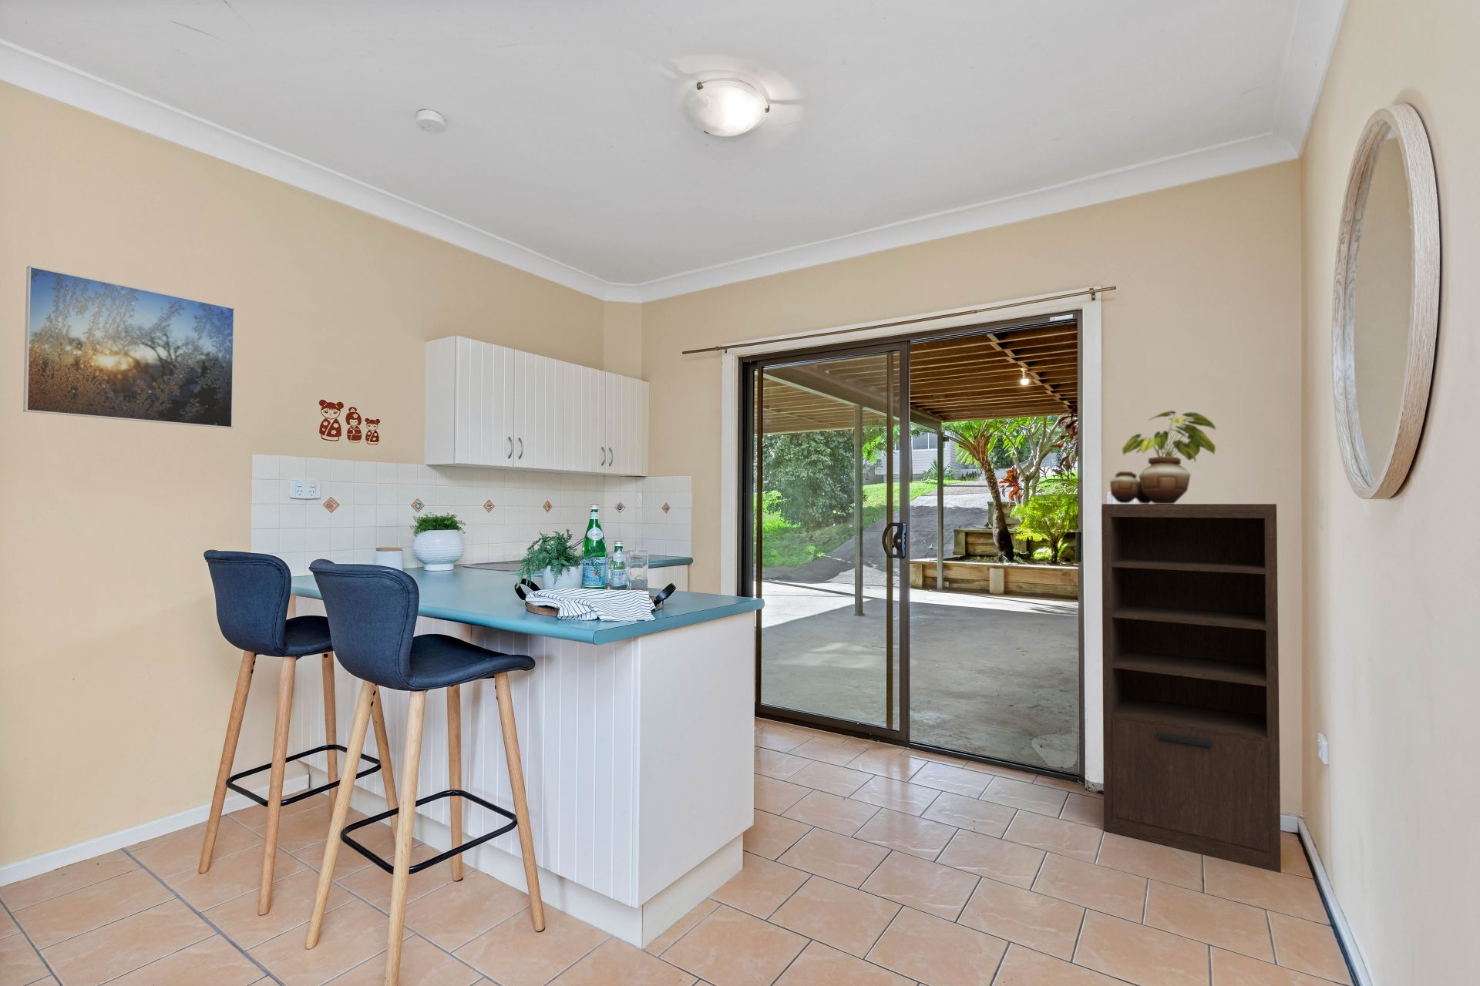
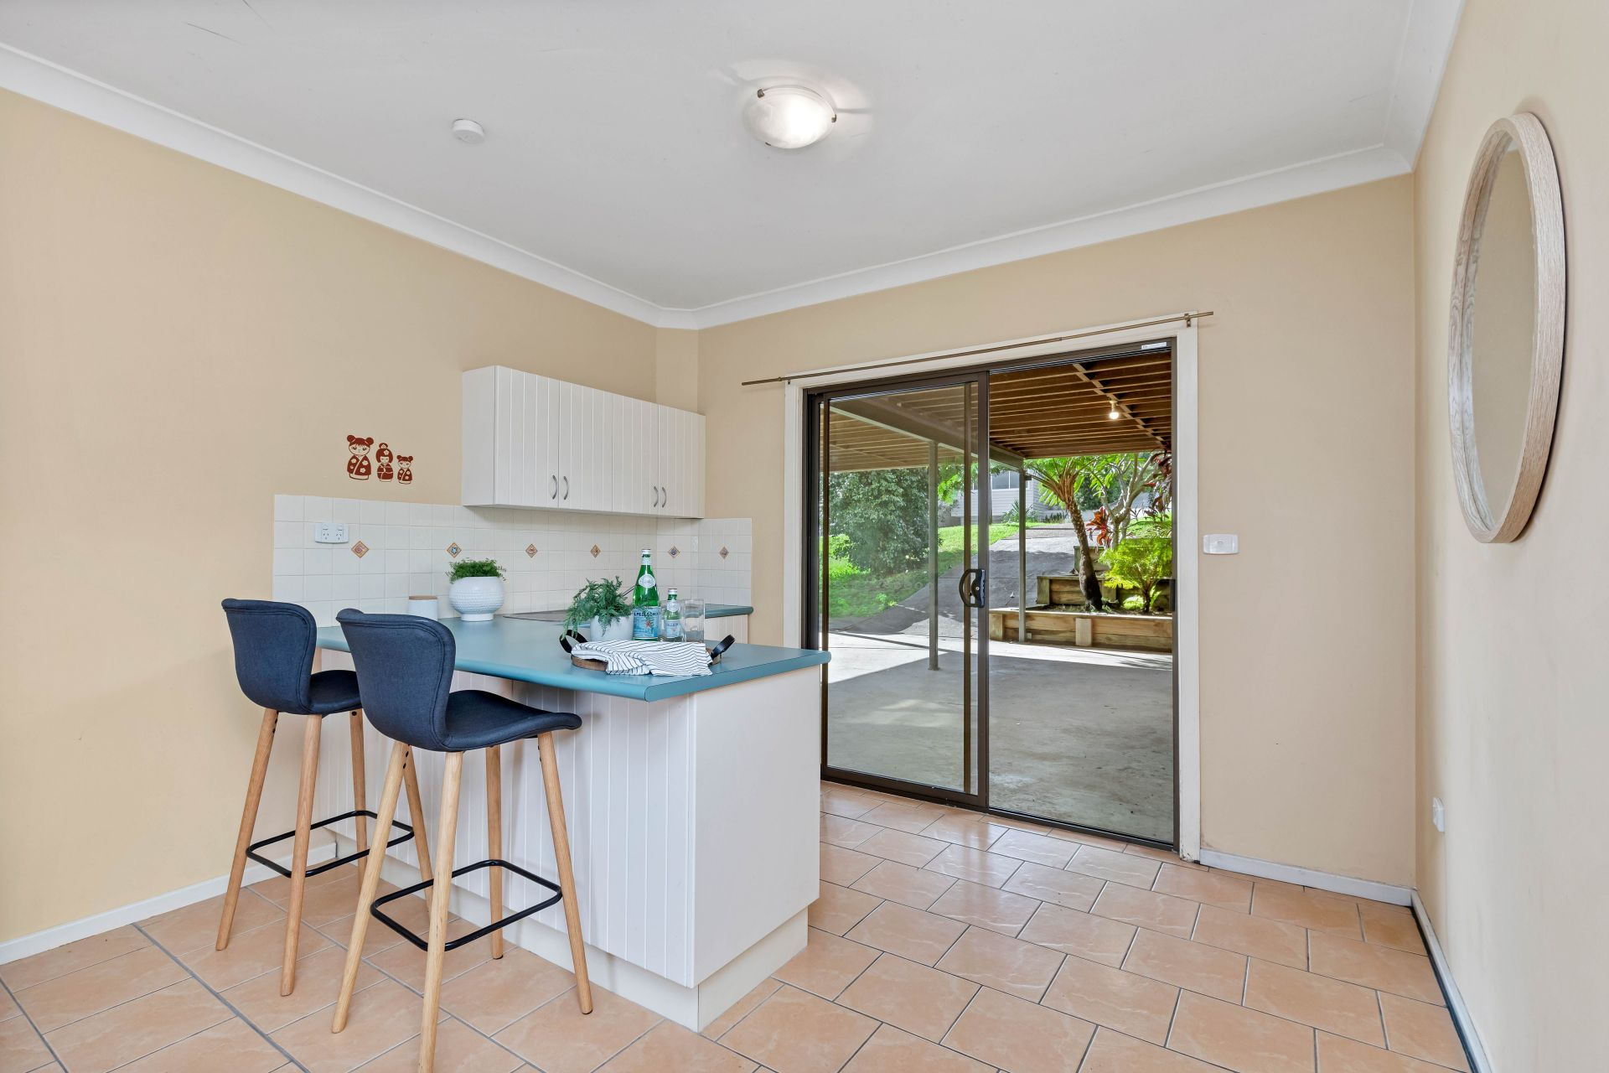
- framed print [22,265,236,429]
- shelving unit [1101,503,1282,874]
- potted plant [1109,409,1217,504]
